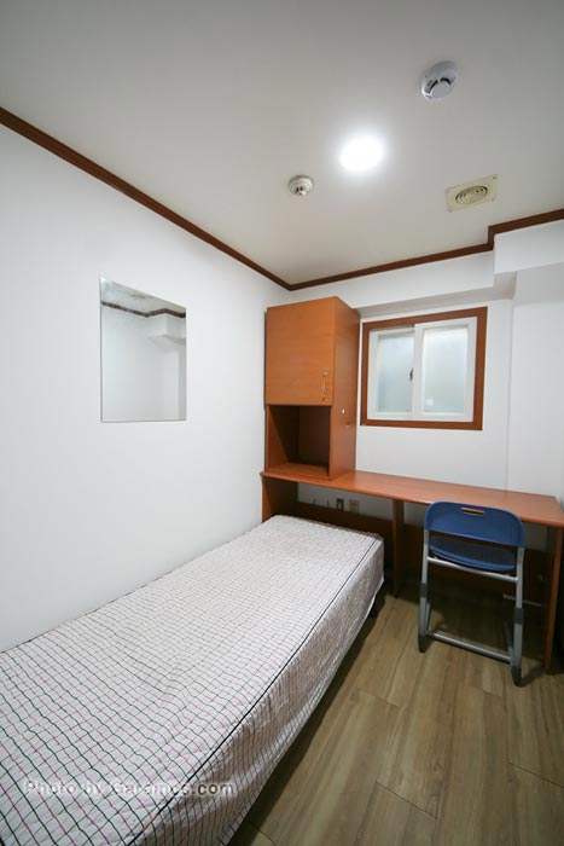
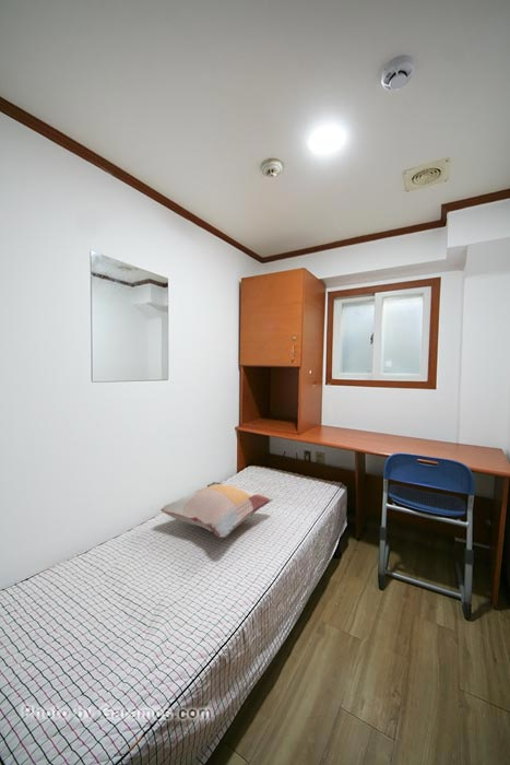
+ decorative pillow [159,481,274,539]
